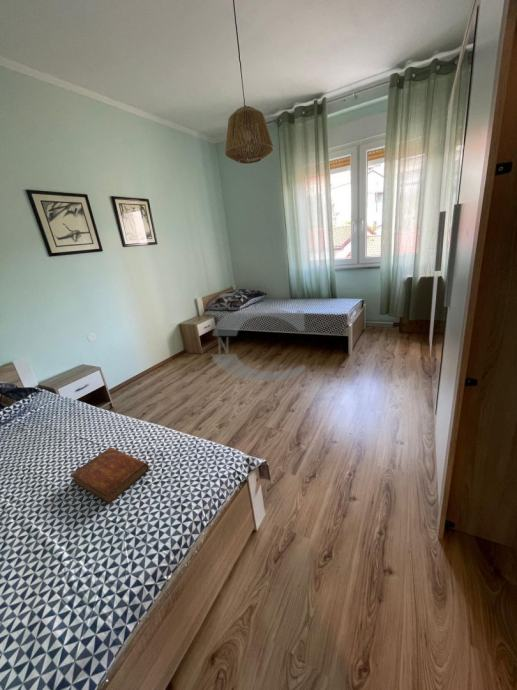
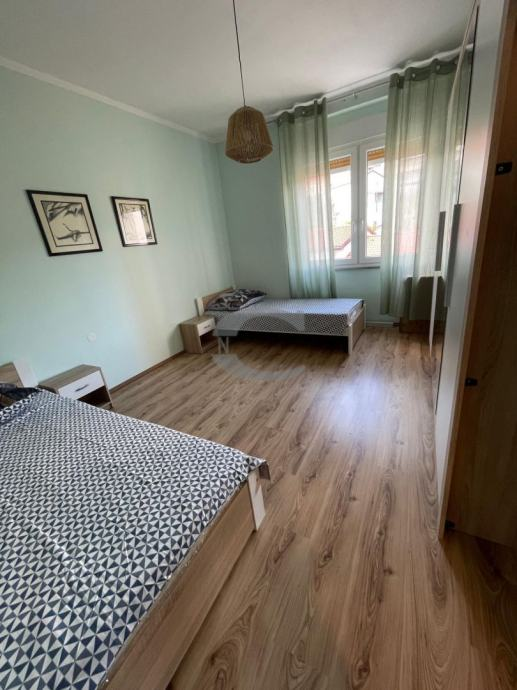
- bible [70,447,150,505]
